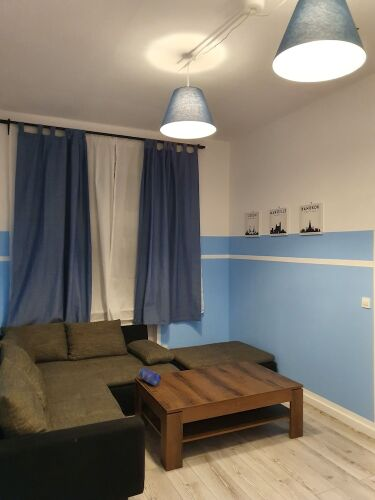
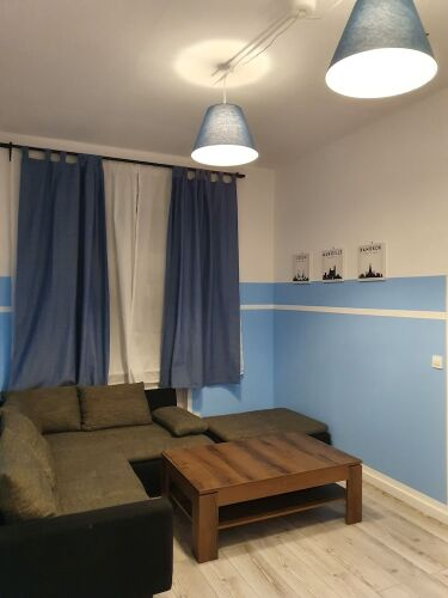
- pencil case [137,367,163,387]
